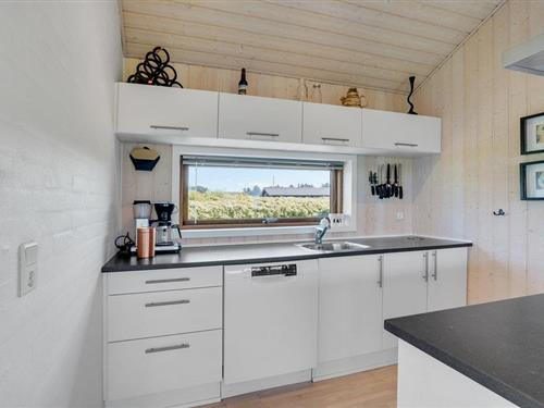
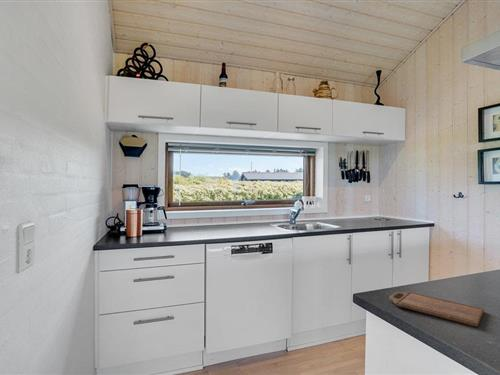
+ cutting board [389,291,485,328]
